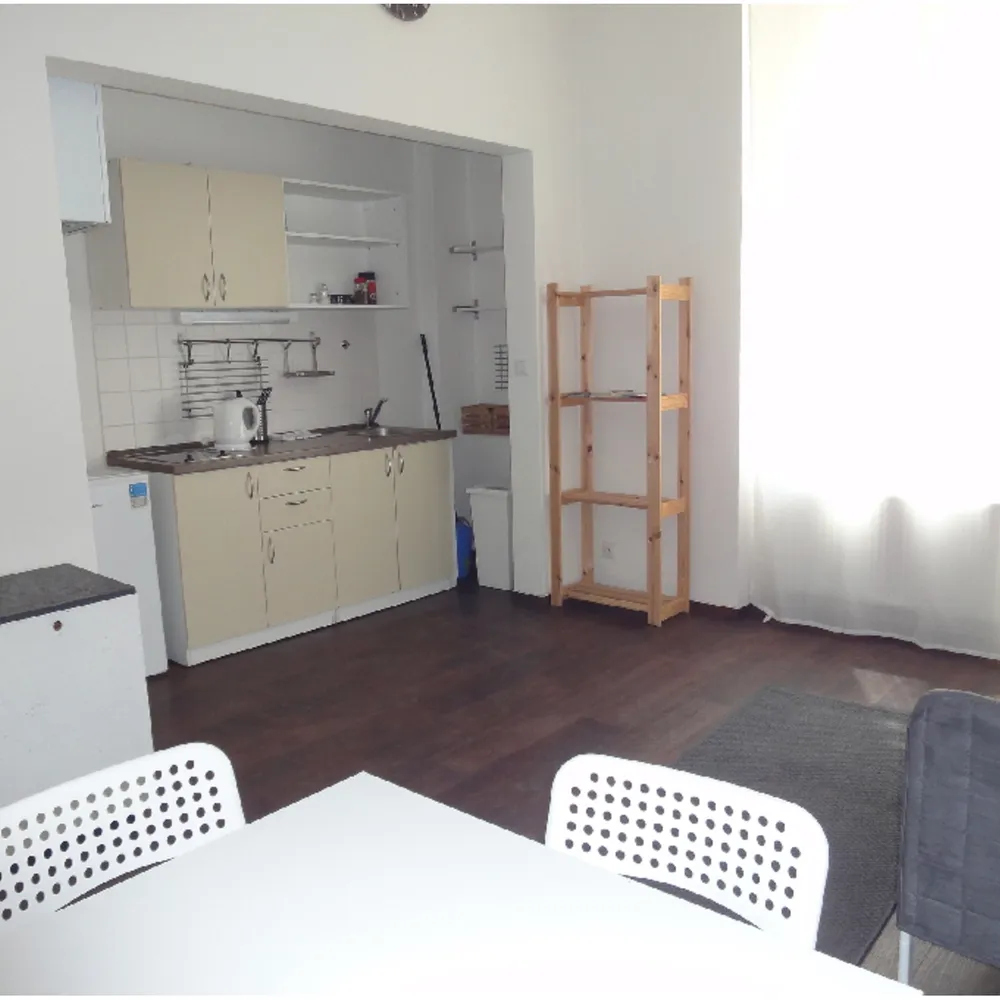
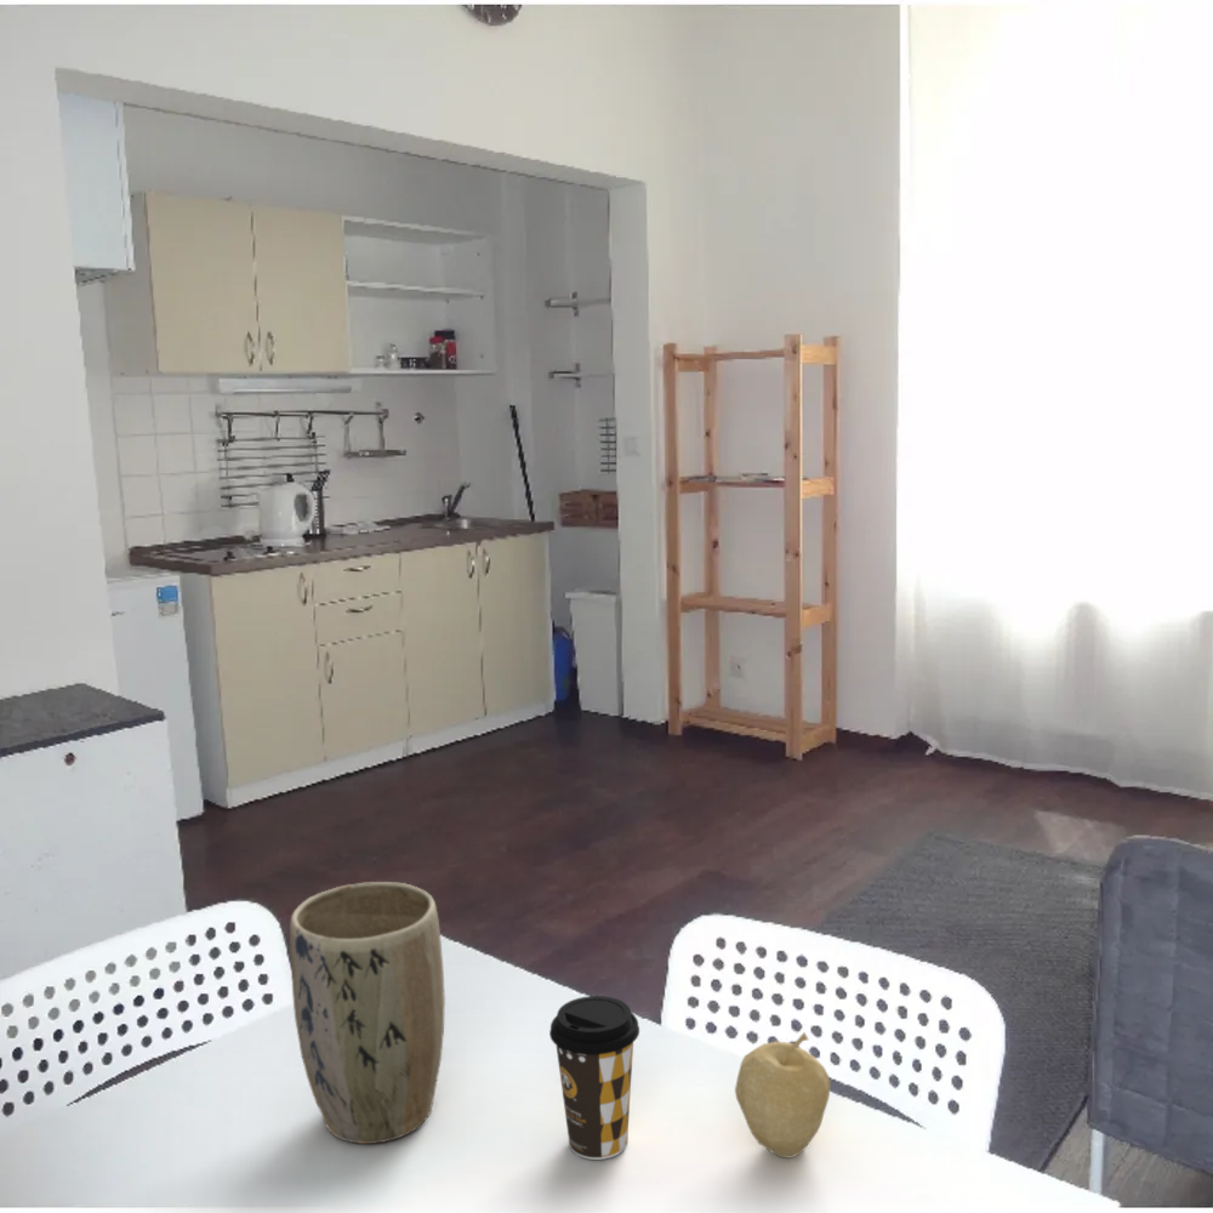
+ fruit [734,1031,832,1158]
+ plant pot [289,881,446,1145]
+ coffee cup [548,995,640,1161]
